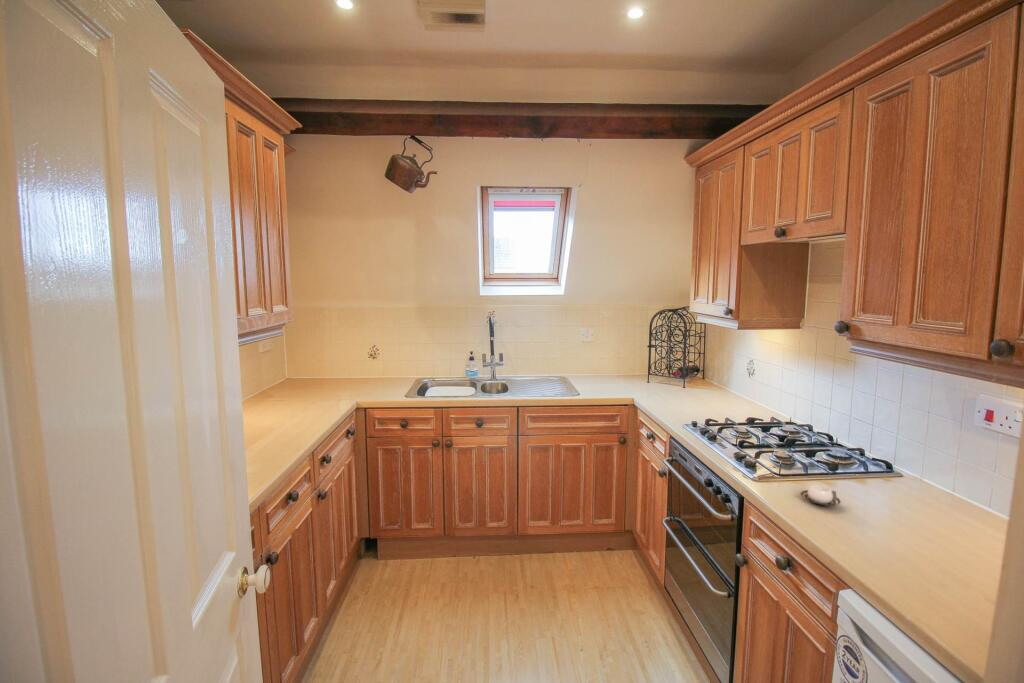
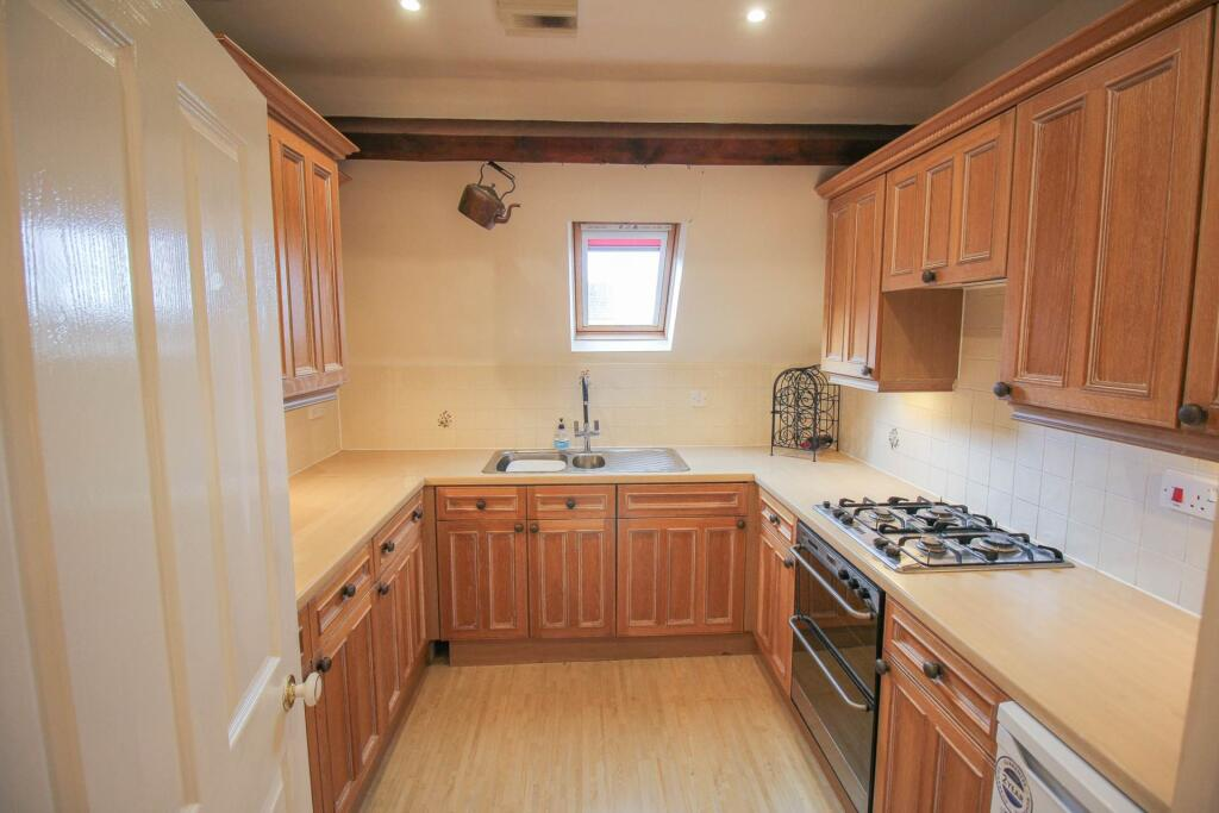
- cup [800,484,842,507]
